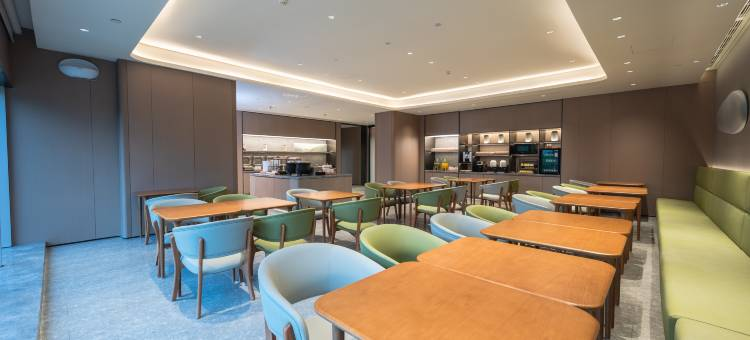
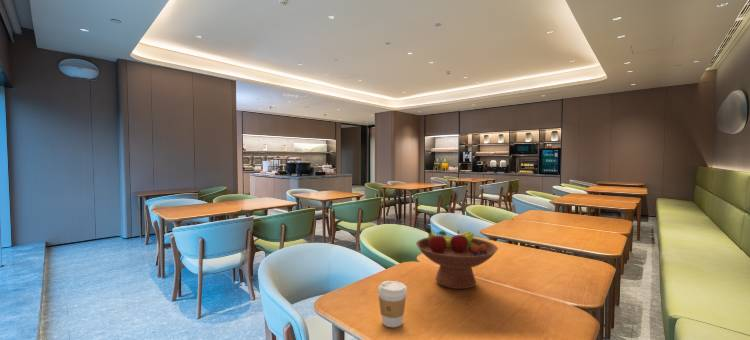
+ coffee cup [377,280,408,328]
+ fruit bowl [415,226,499,290]
